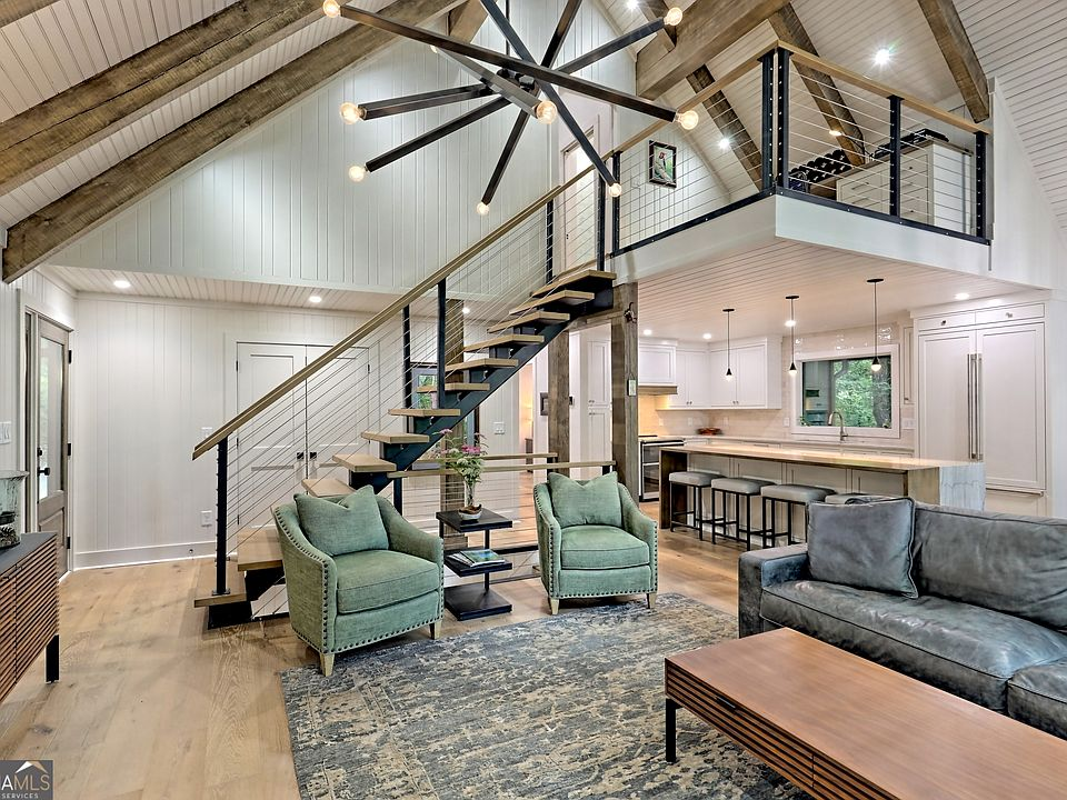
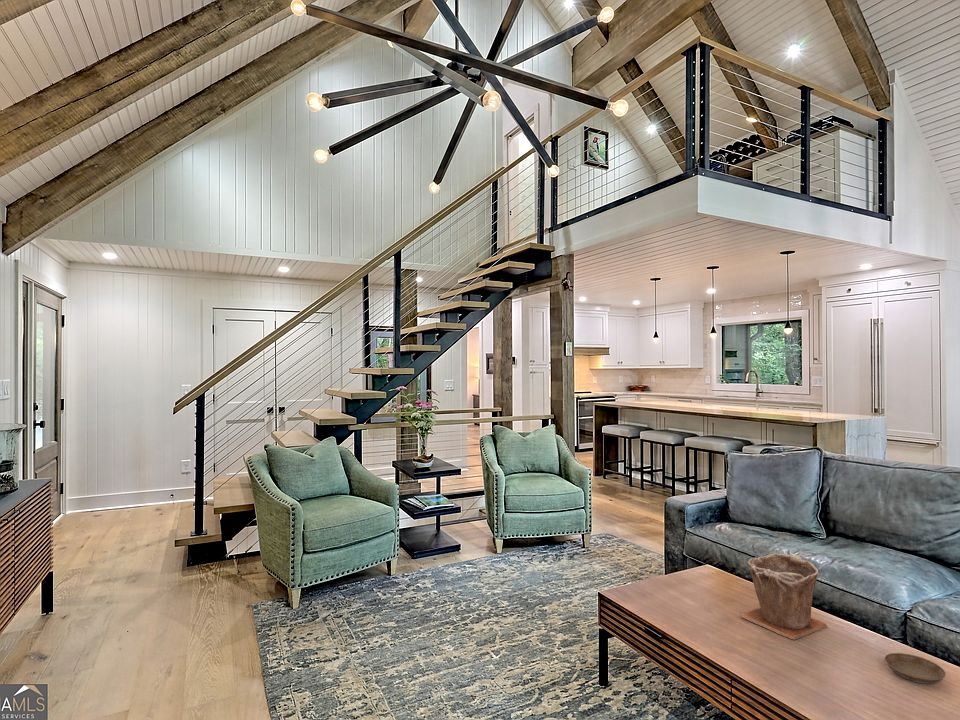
+ plant pot [739,552,828,641]
+ saucer [884,652,947,685]
